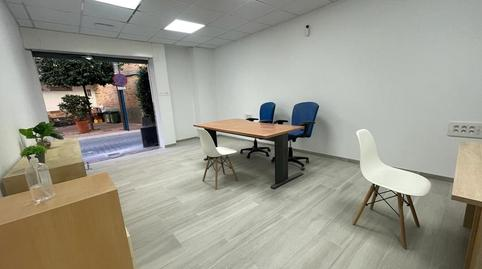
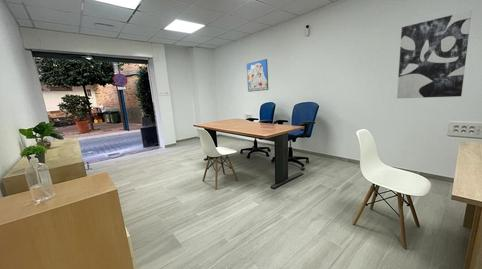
+ wall art [396,10,473,99]
+ wall art [246,58,269,92]
